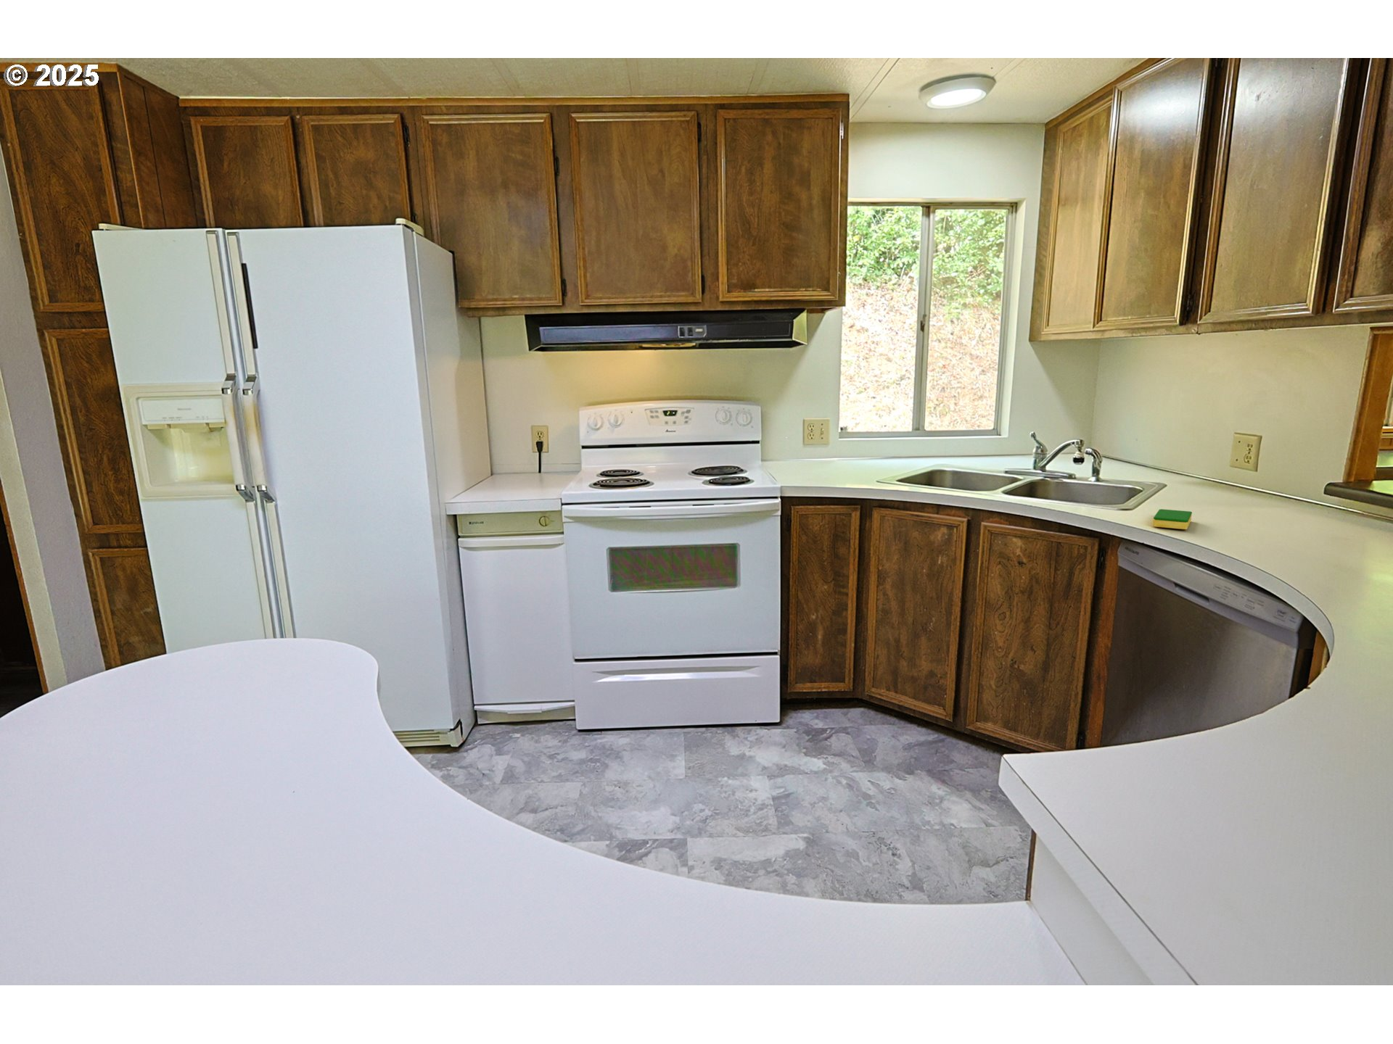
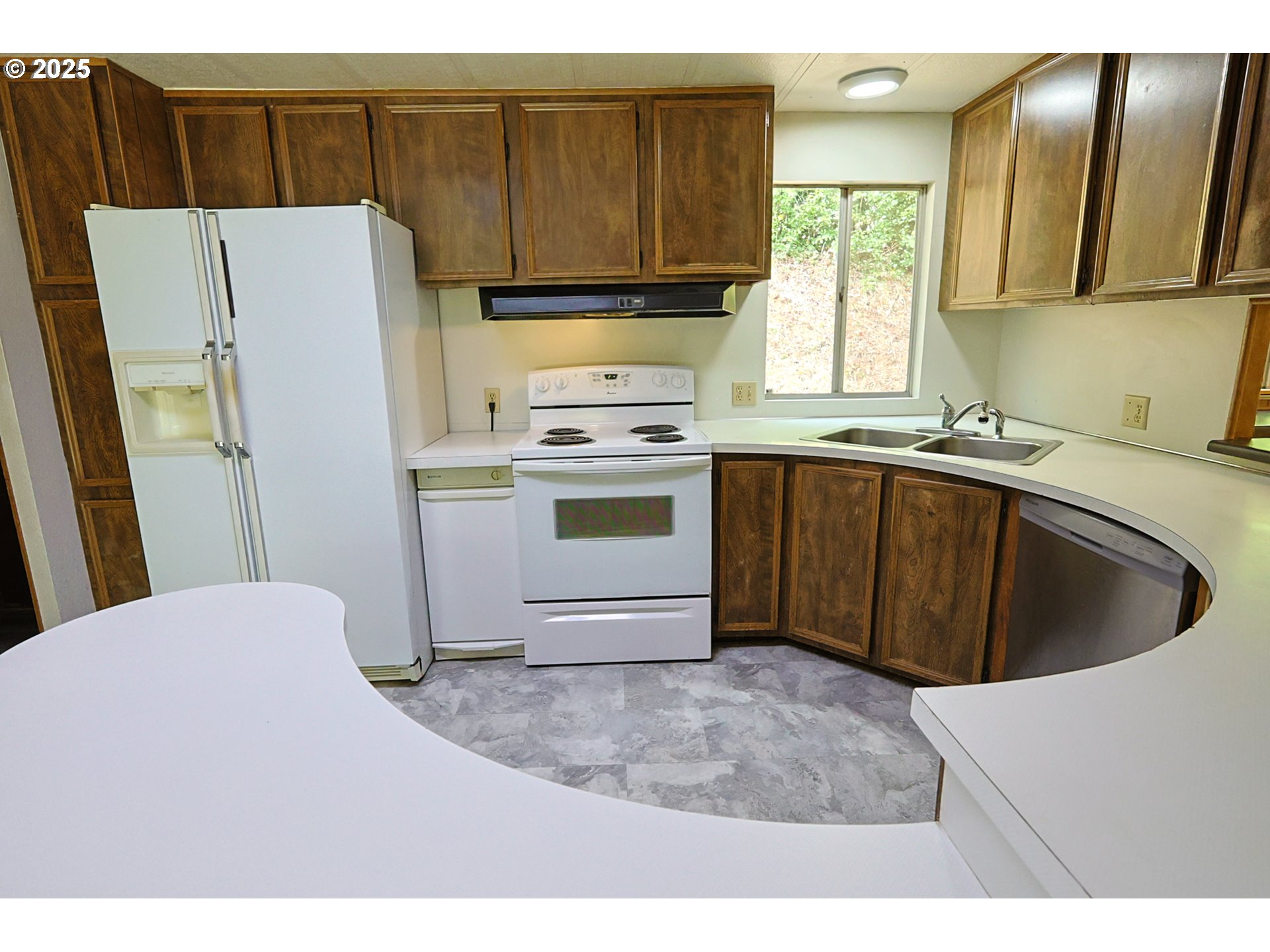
- dish sponge [1152,508,1192,530]
